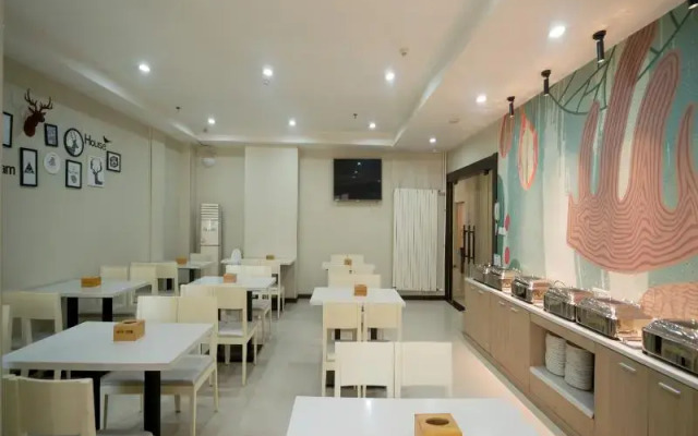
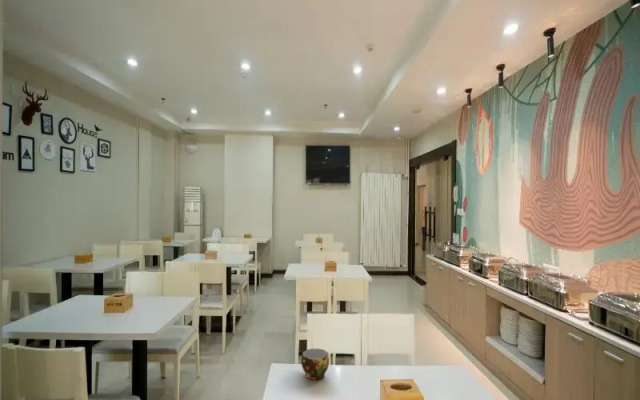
+ cup [300,348,330,380]
